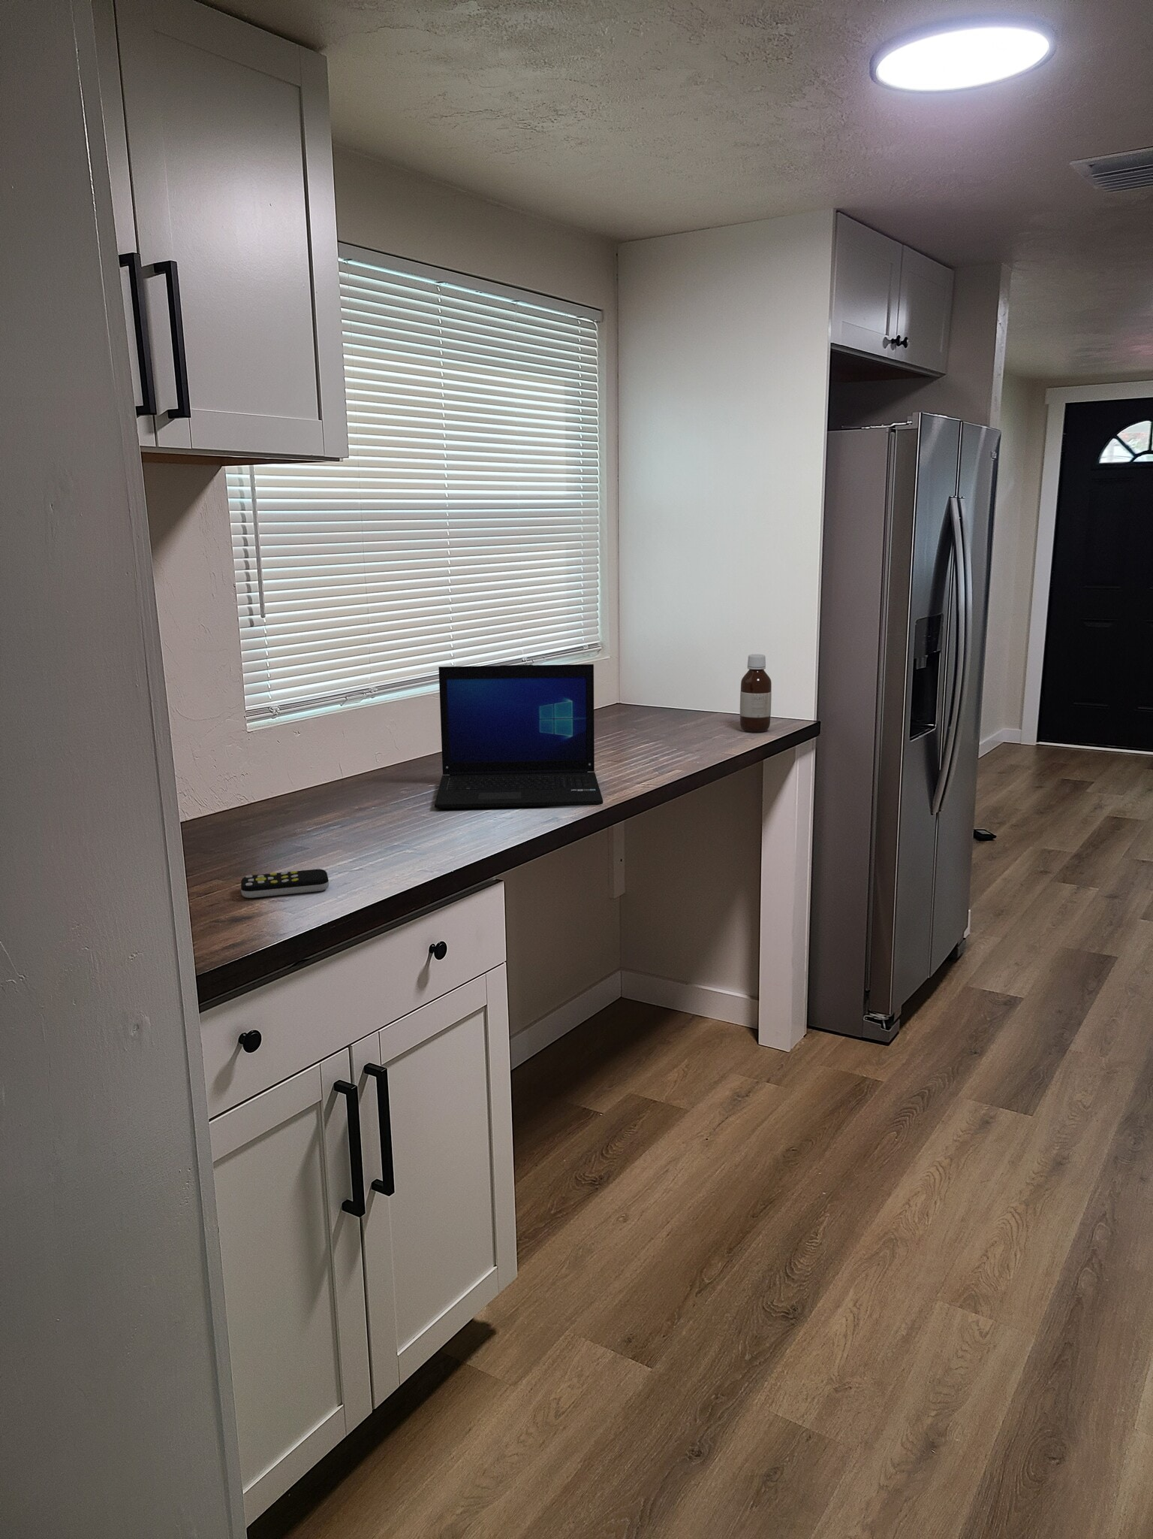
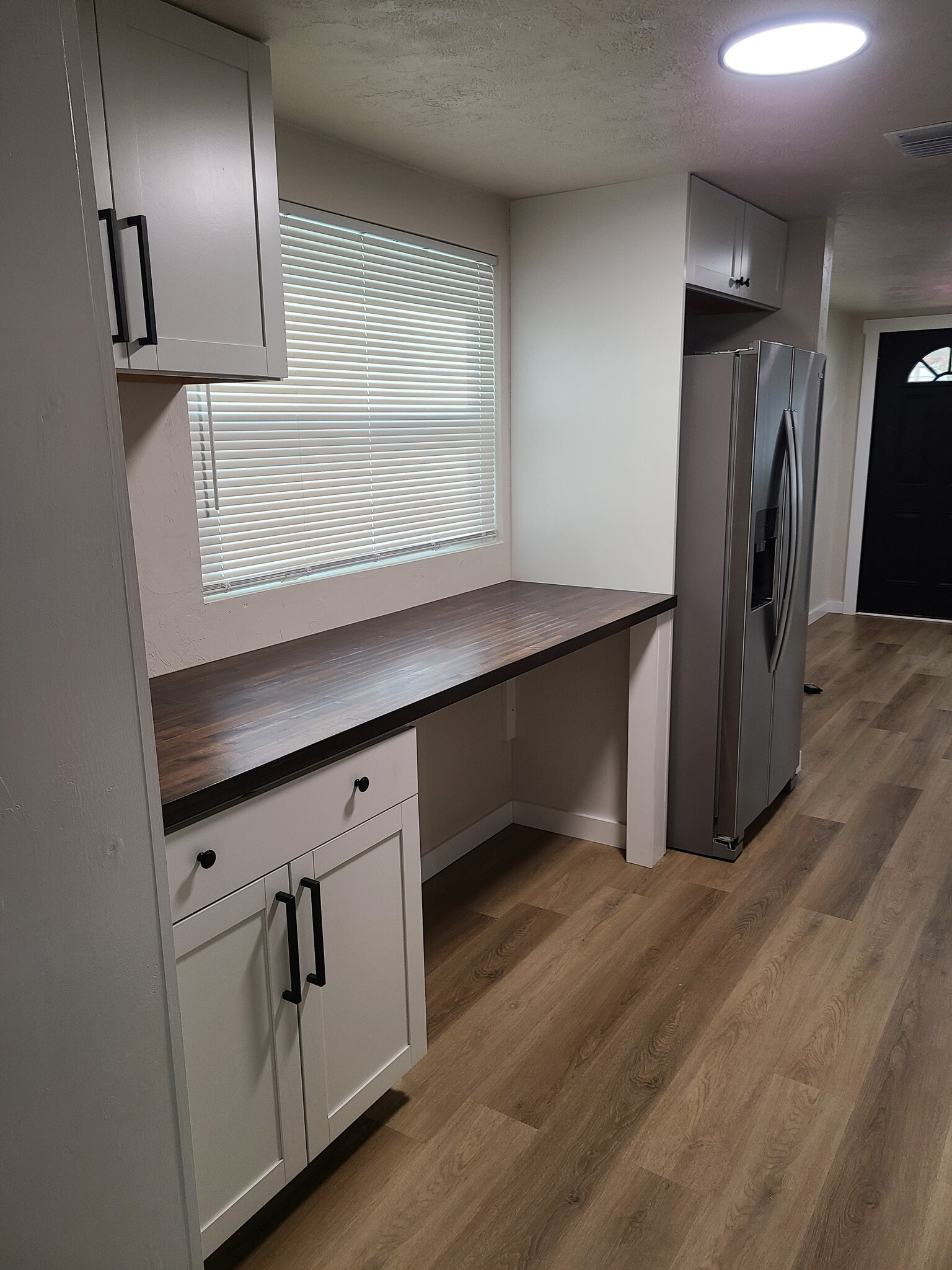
- laptop [434,664,603,809]
- remote control [240,869,329,899]
- bottle [739,654,773,733]
